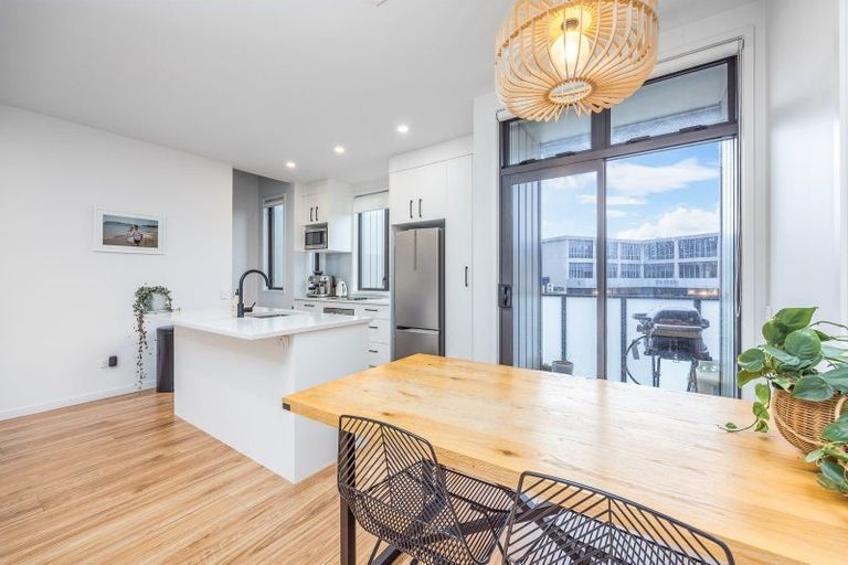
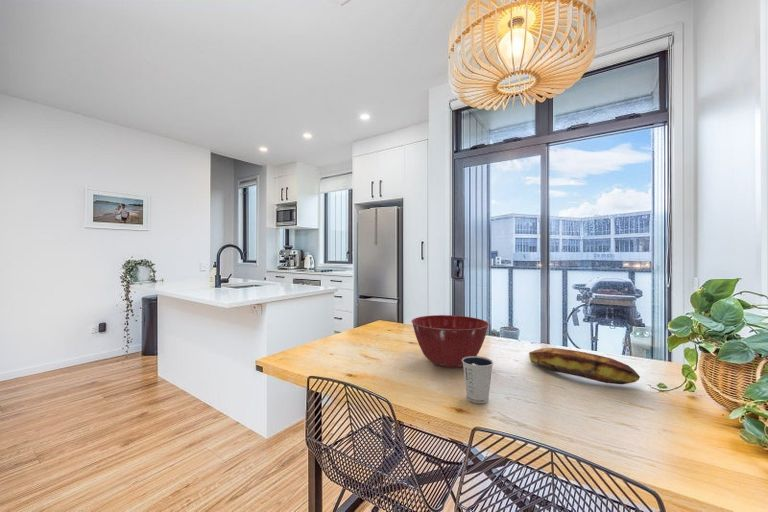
+ dixie cup [462,355,494,404]
+ banana [528,347,641,386]
+ mixing bowl [410,314,490,369]
